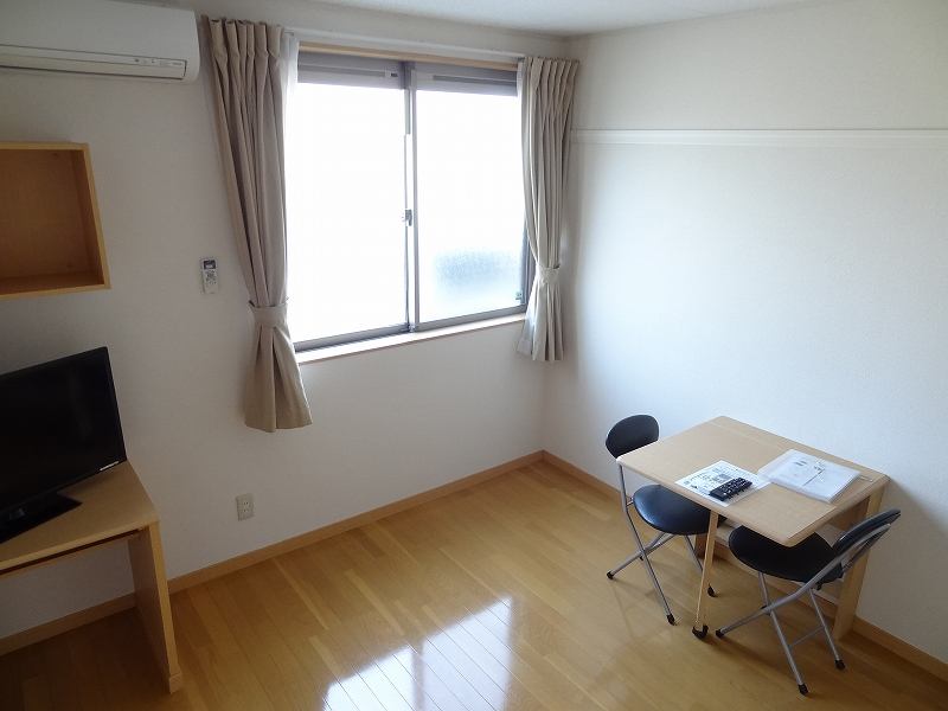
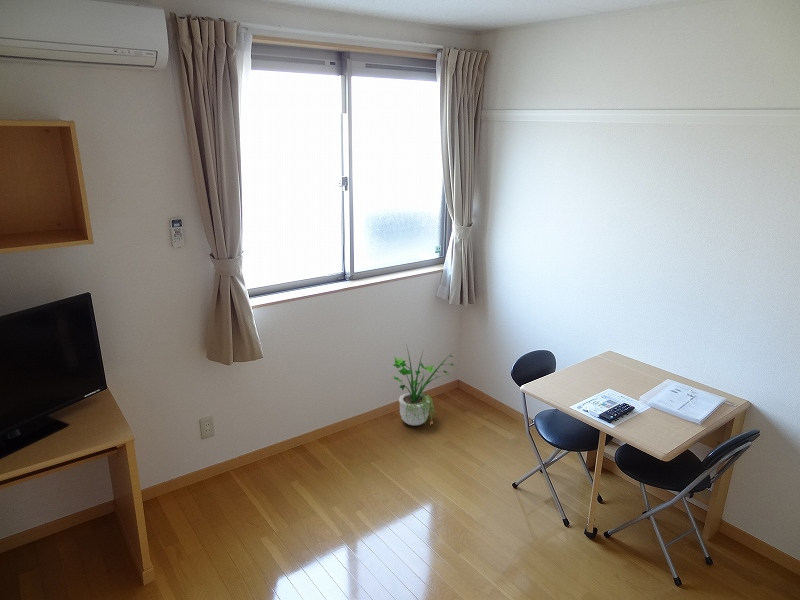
+ potted plant [392,343,456,426]
